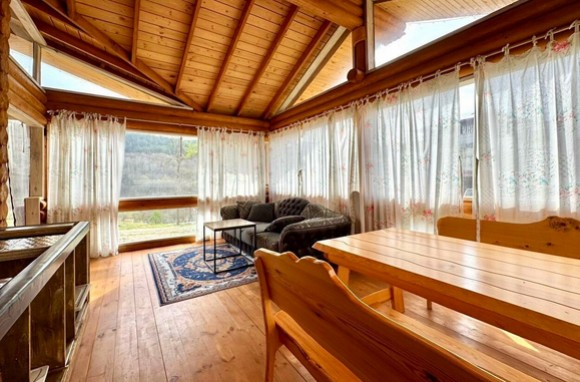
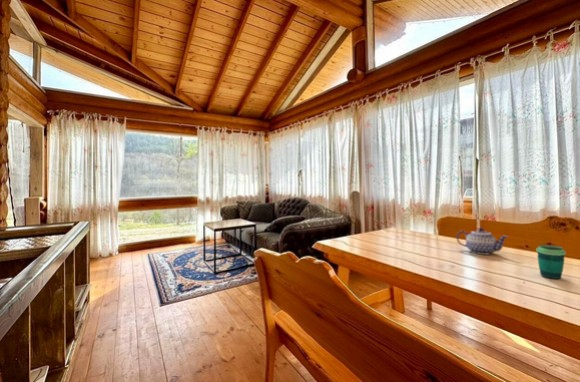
+ cup [535,244,567,280]
+ teapot [456,227,509,255]
